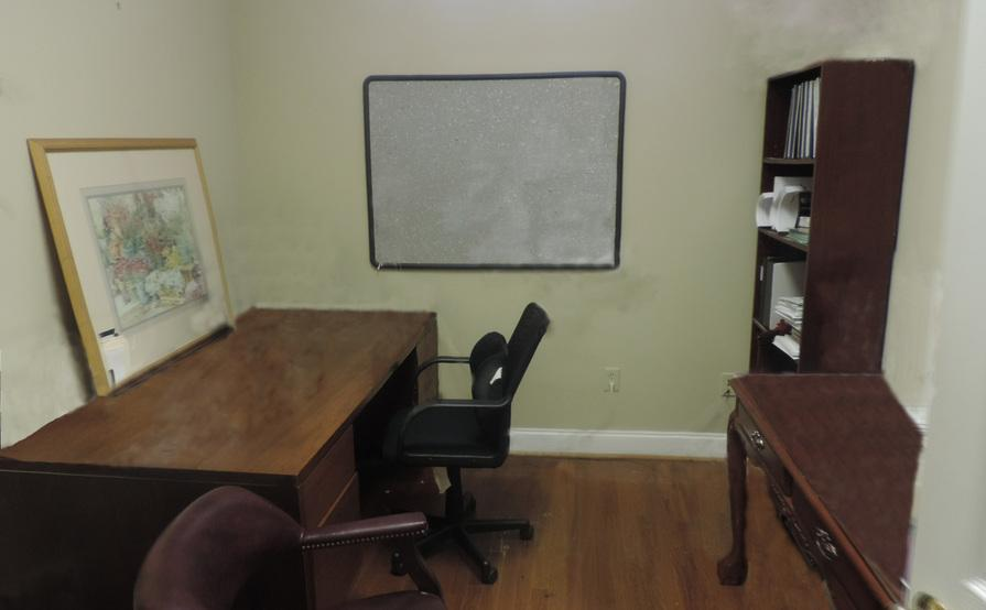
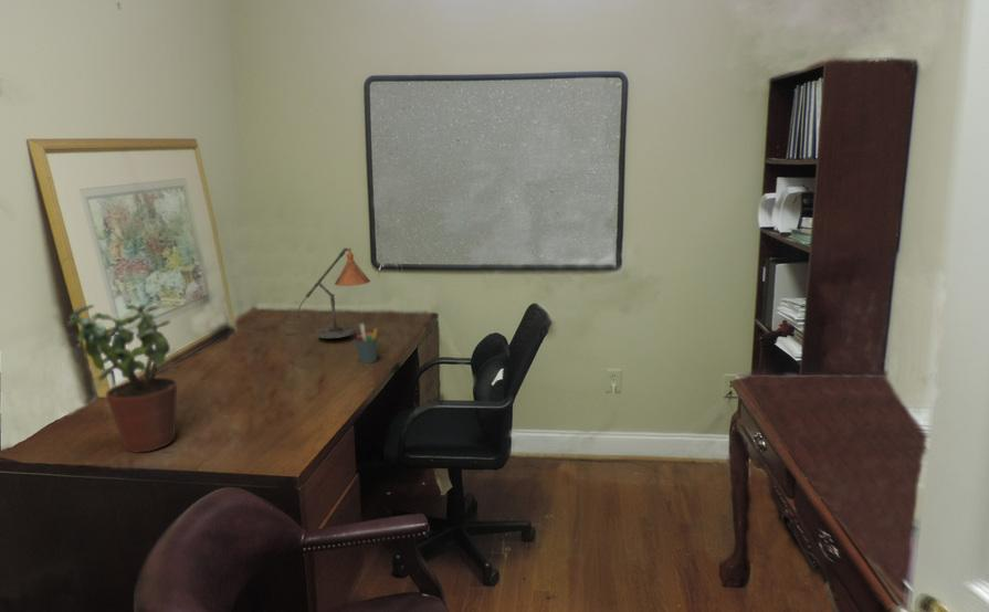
+ potted plant [65,304,178,454]
+ desk lamp [242,247,371,339]
+ pen holder [354,323,379,365]
